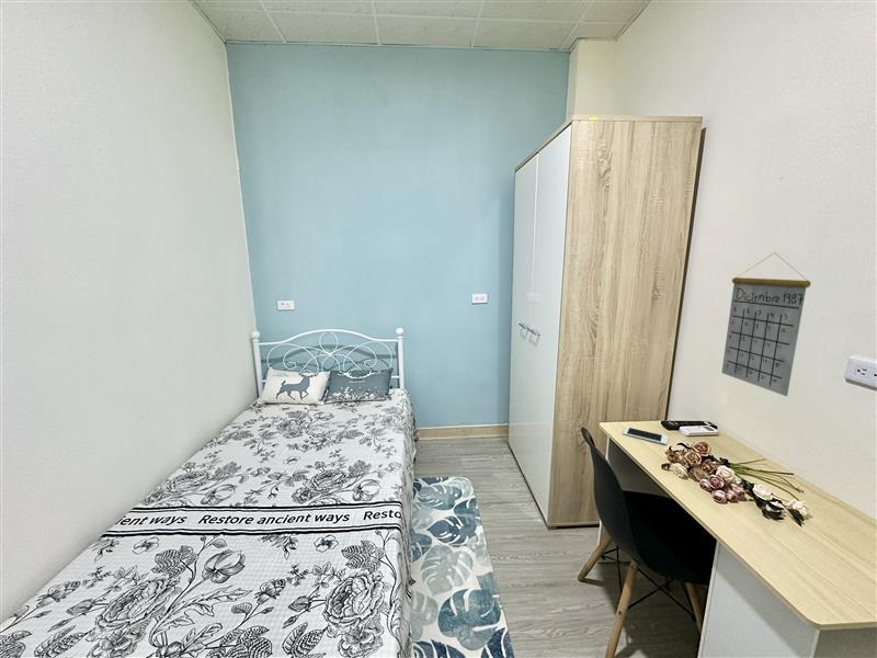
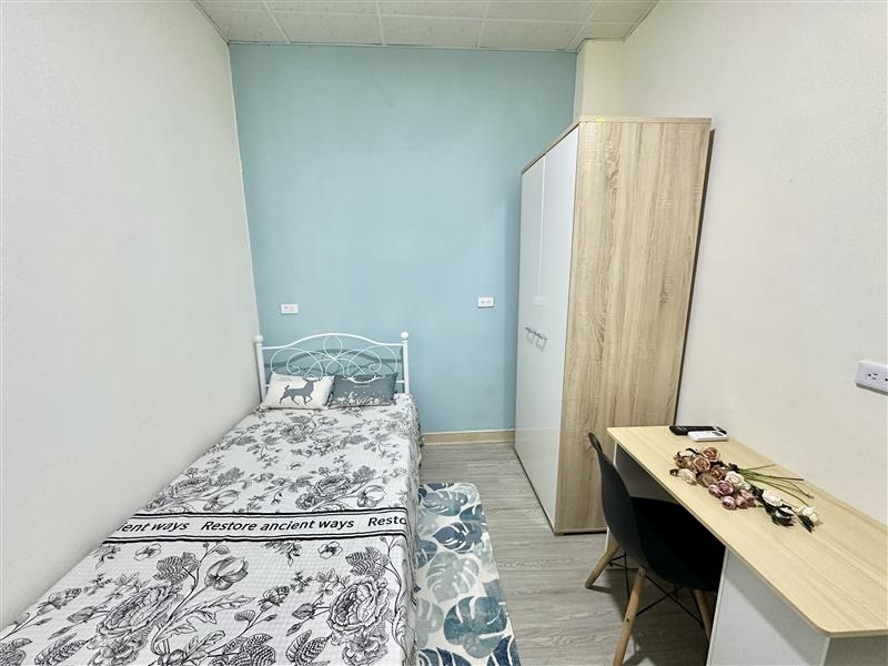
- cell phone [623,426,669,445]
- calendar [720,252,812,397]
